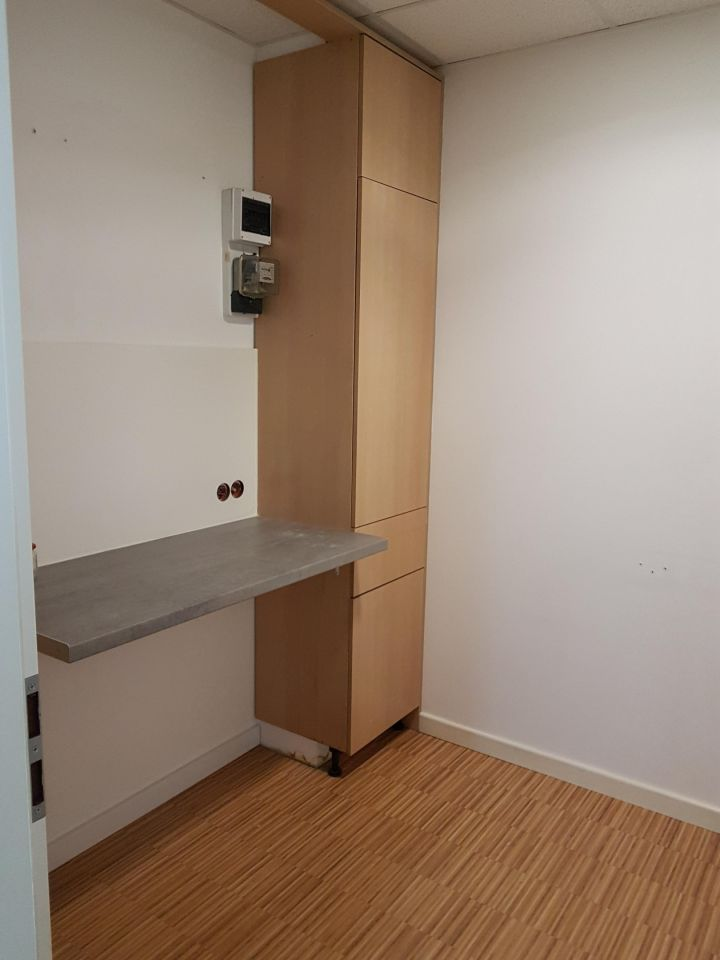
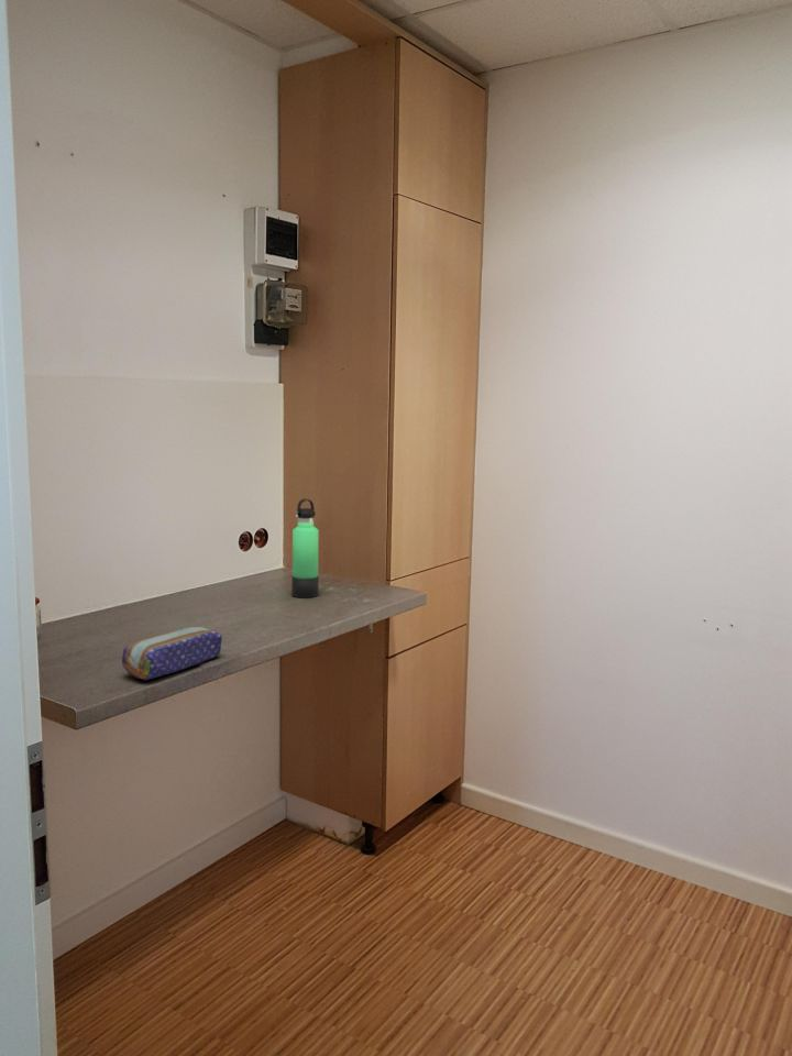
+ thermos bottle [290,497,320,598]
+ pencil case [121,625,223,681]
